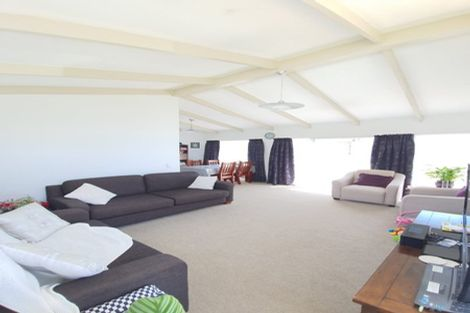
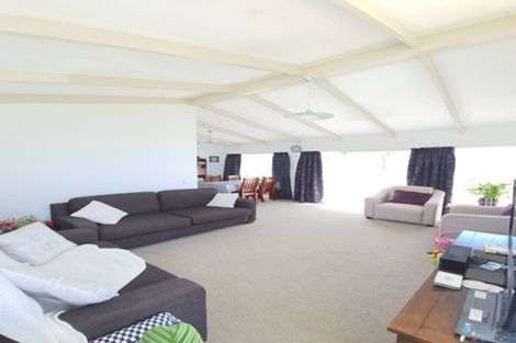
+ notepad [433,270,463,290]
